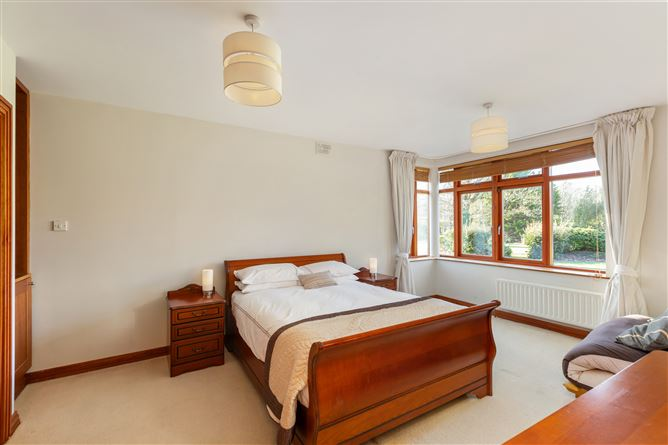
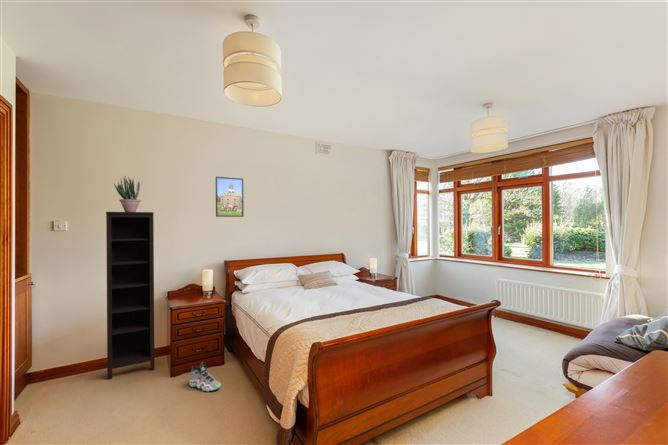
+ bookcase [105,211,156,381]
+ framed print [215,176,245,218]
+ sneaker [189,361,222,392]
+ potted plant [113,175,142,212]
